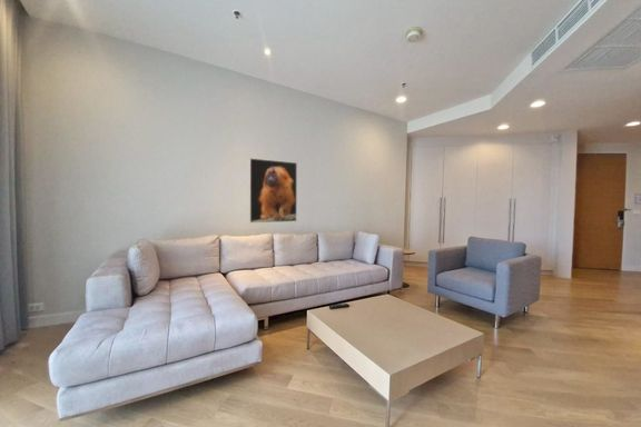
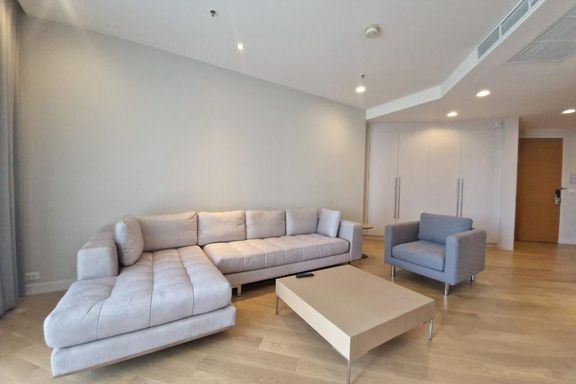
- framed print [248,157,298,224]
